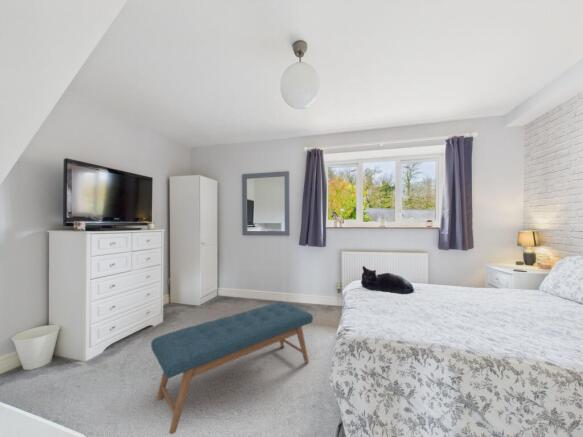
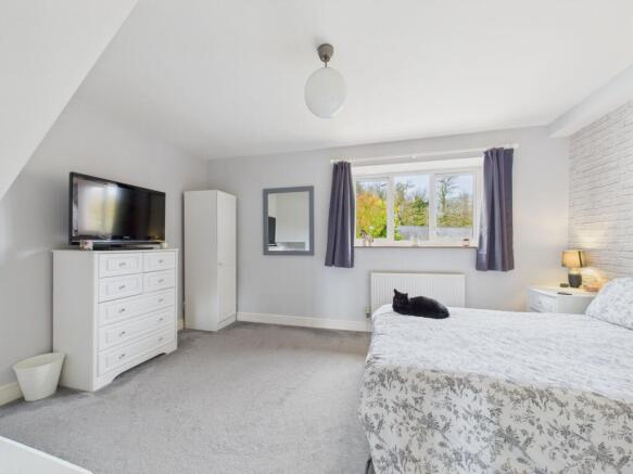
- bench [150,301,314,435]
